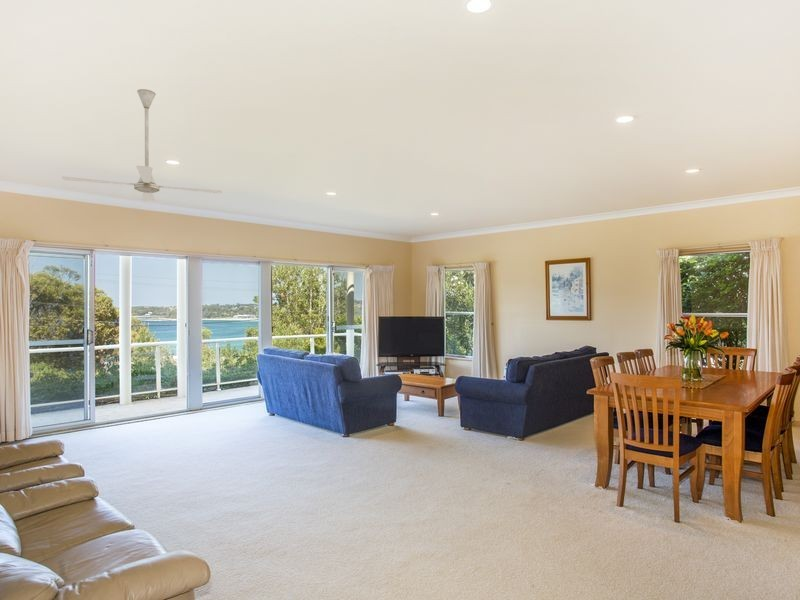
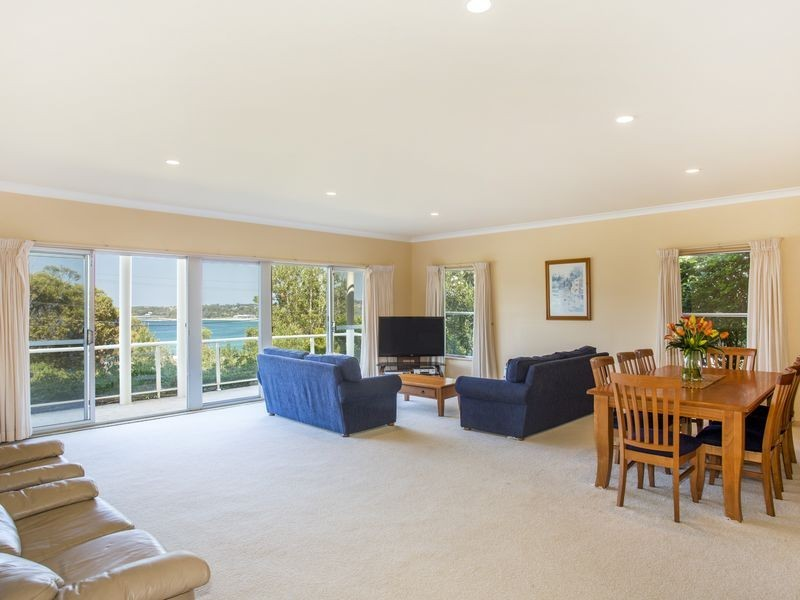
- ceiling fan [61,88,223,202]
